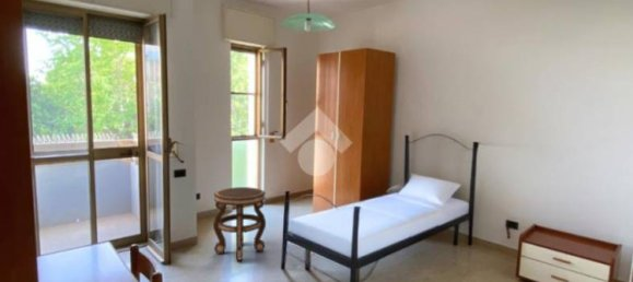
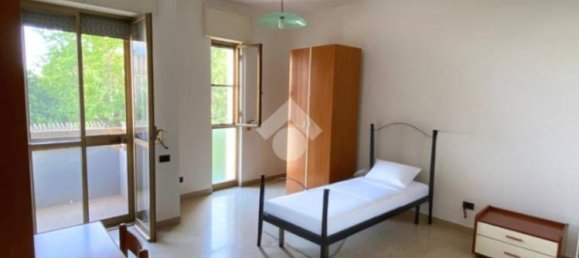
- side table [212,186,267,261]
